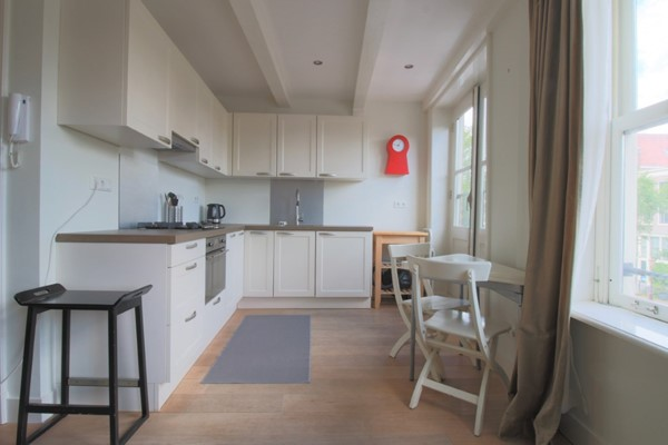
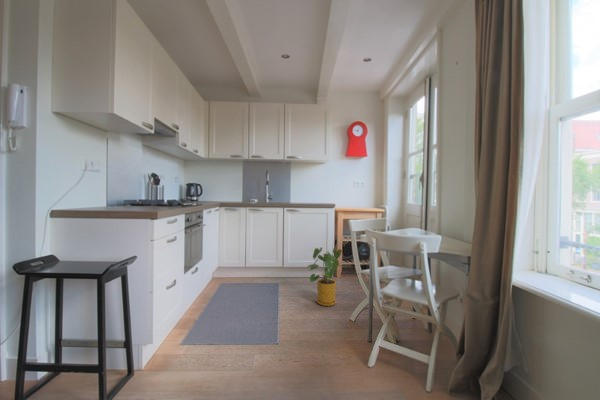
+ house plant [305,246,346,307]
